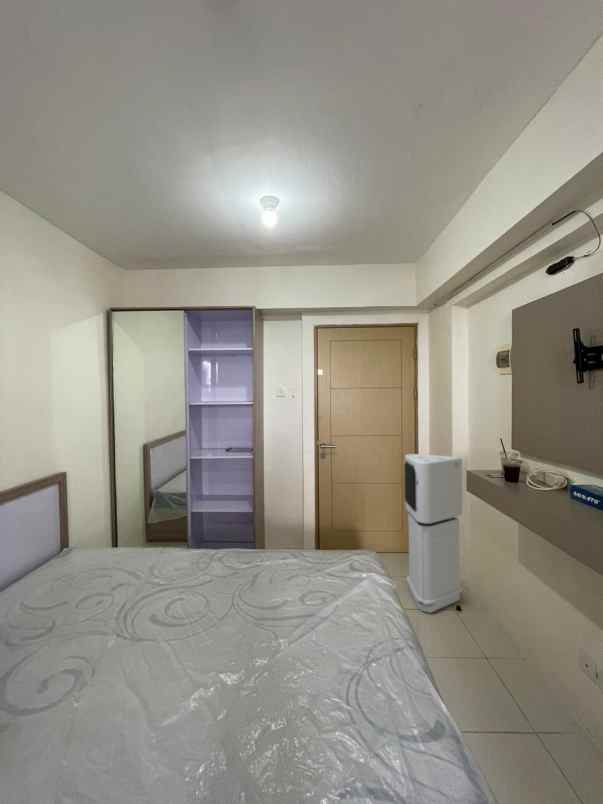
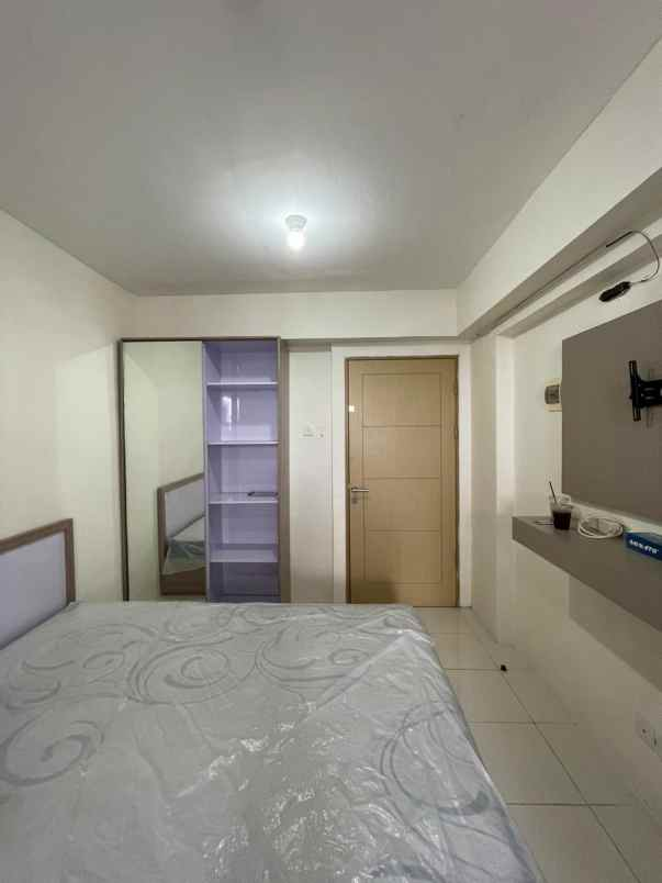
- air purifier [403,453,465,614]
